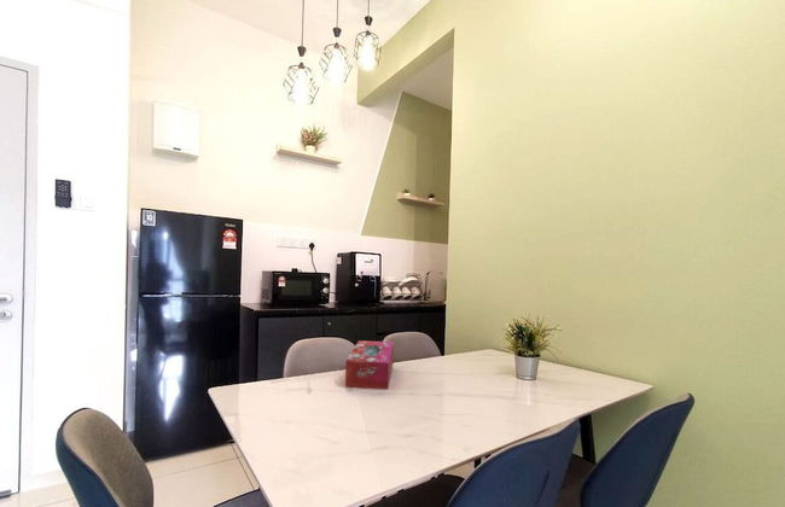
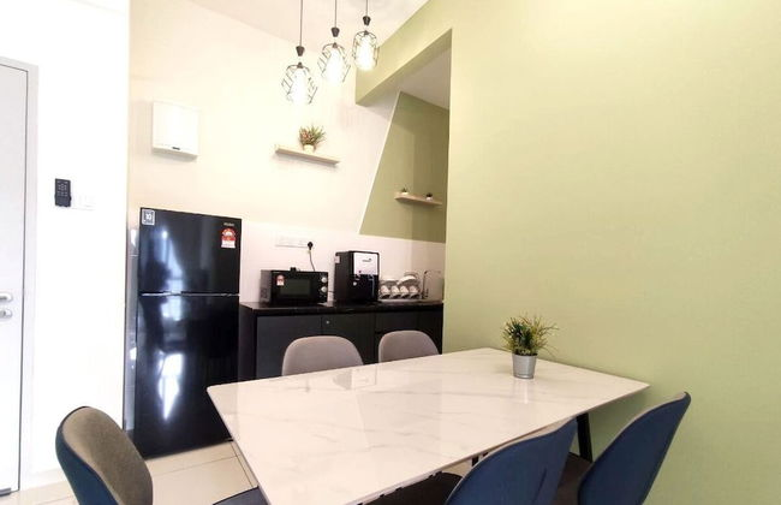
- tissue box [344,339,395,391]
